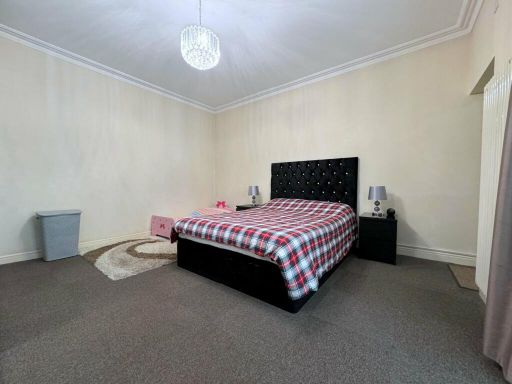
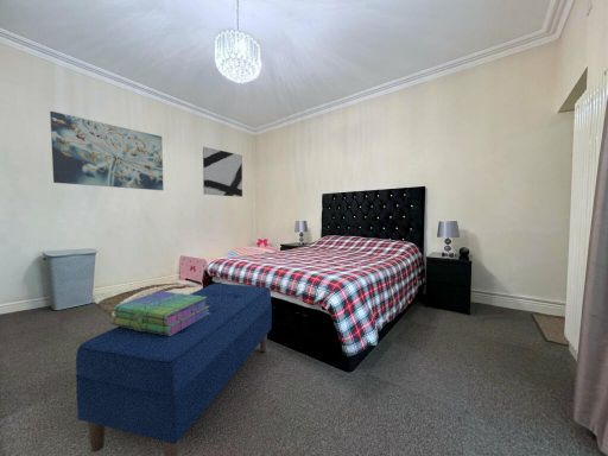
+ wall art [49,110,164,191]
+ wall art [202,146,243,198]
+ stack of books [109,290,210,336]
+ bench [75,283,273,456]
